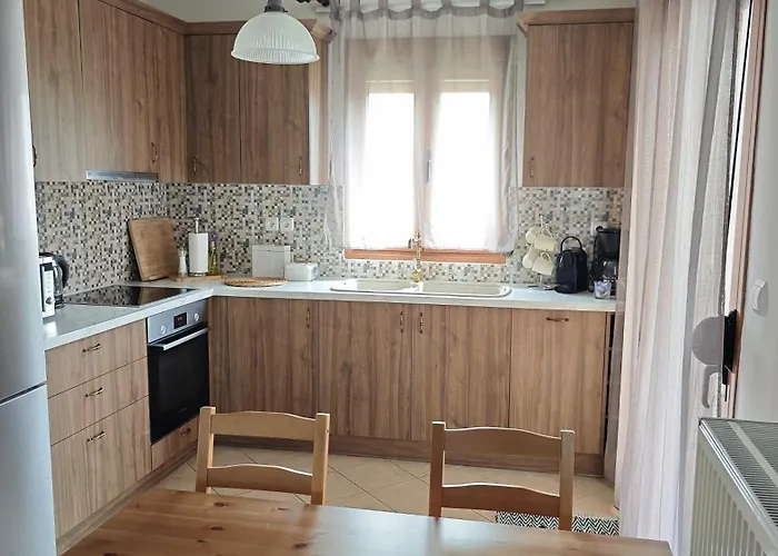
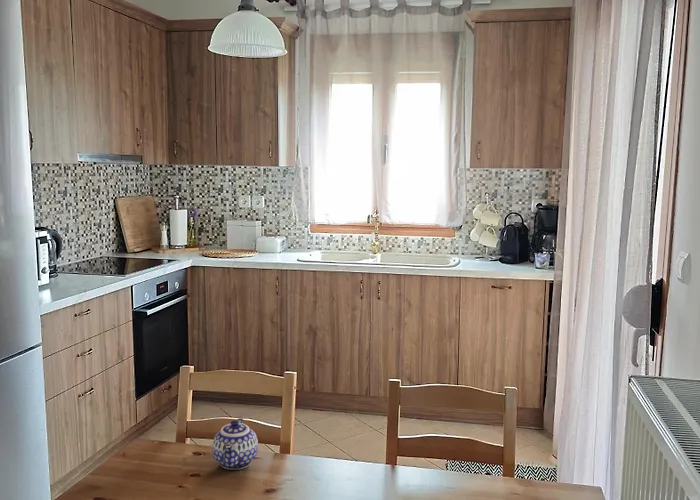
+ teapot [211,417,259,470]
